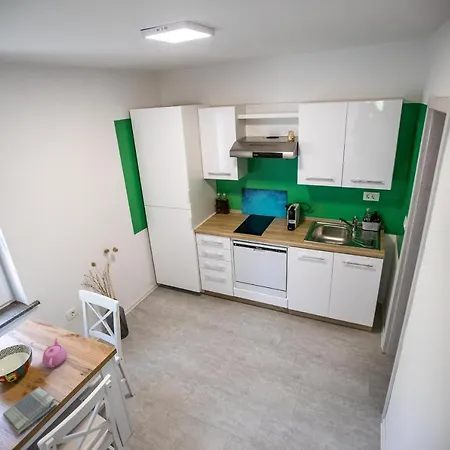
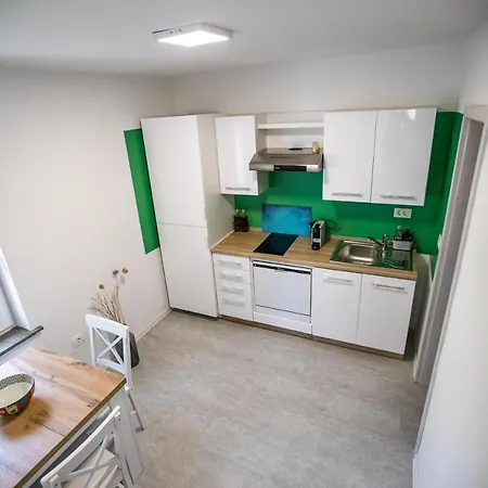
- teapot [41,337,68,368]
- dish towel [2,386,58,436]
